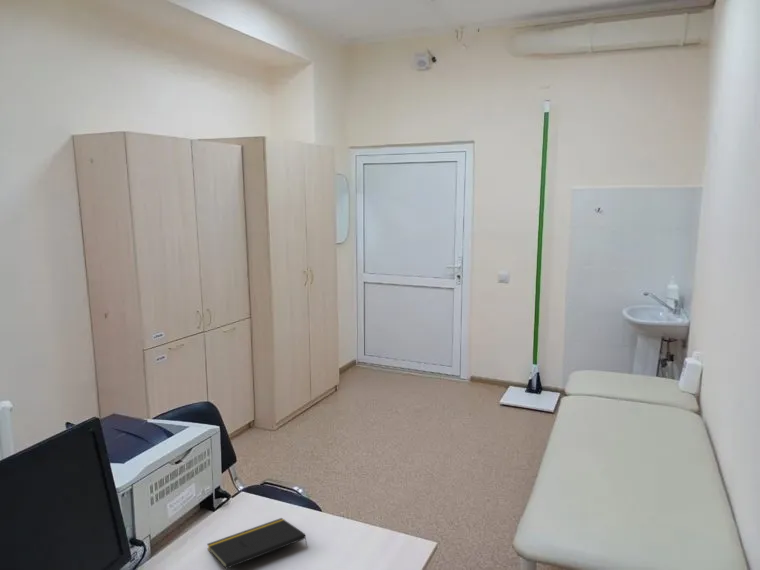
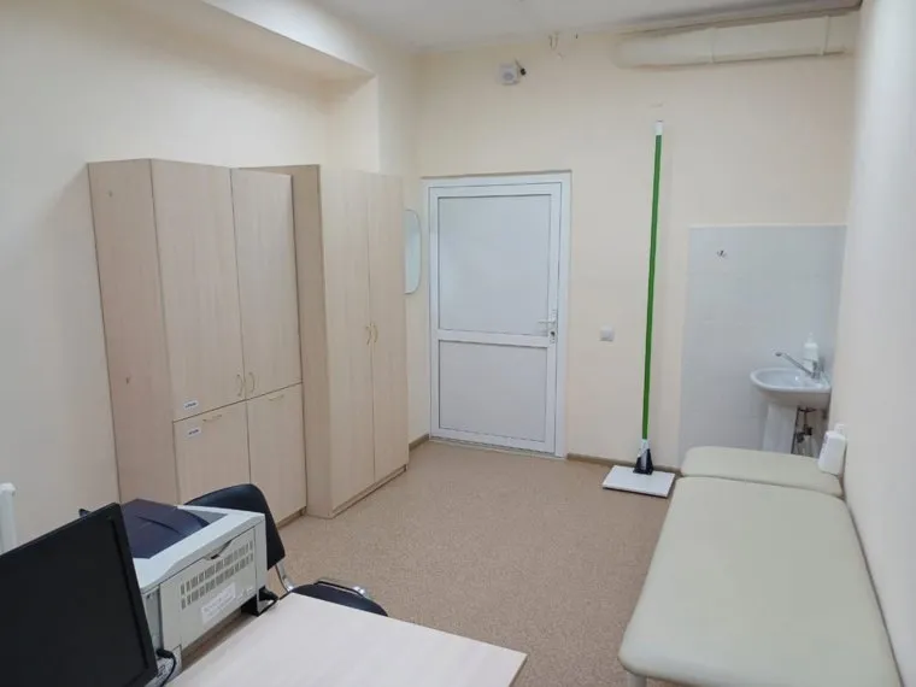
- notepad [206,517,309,570]
